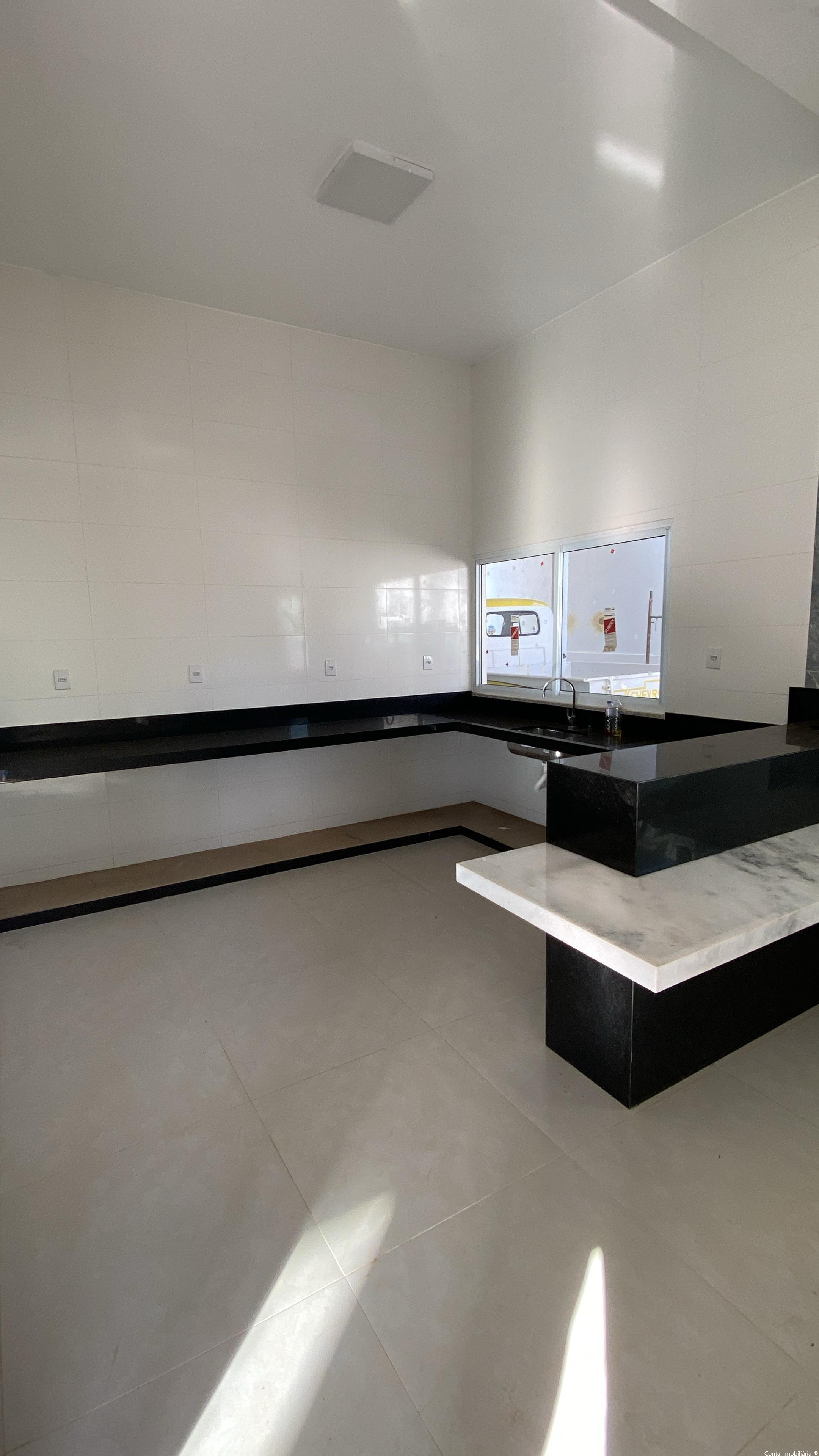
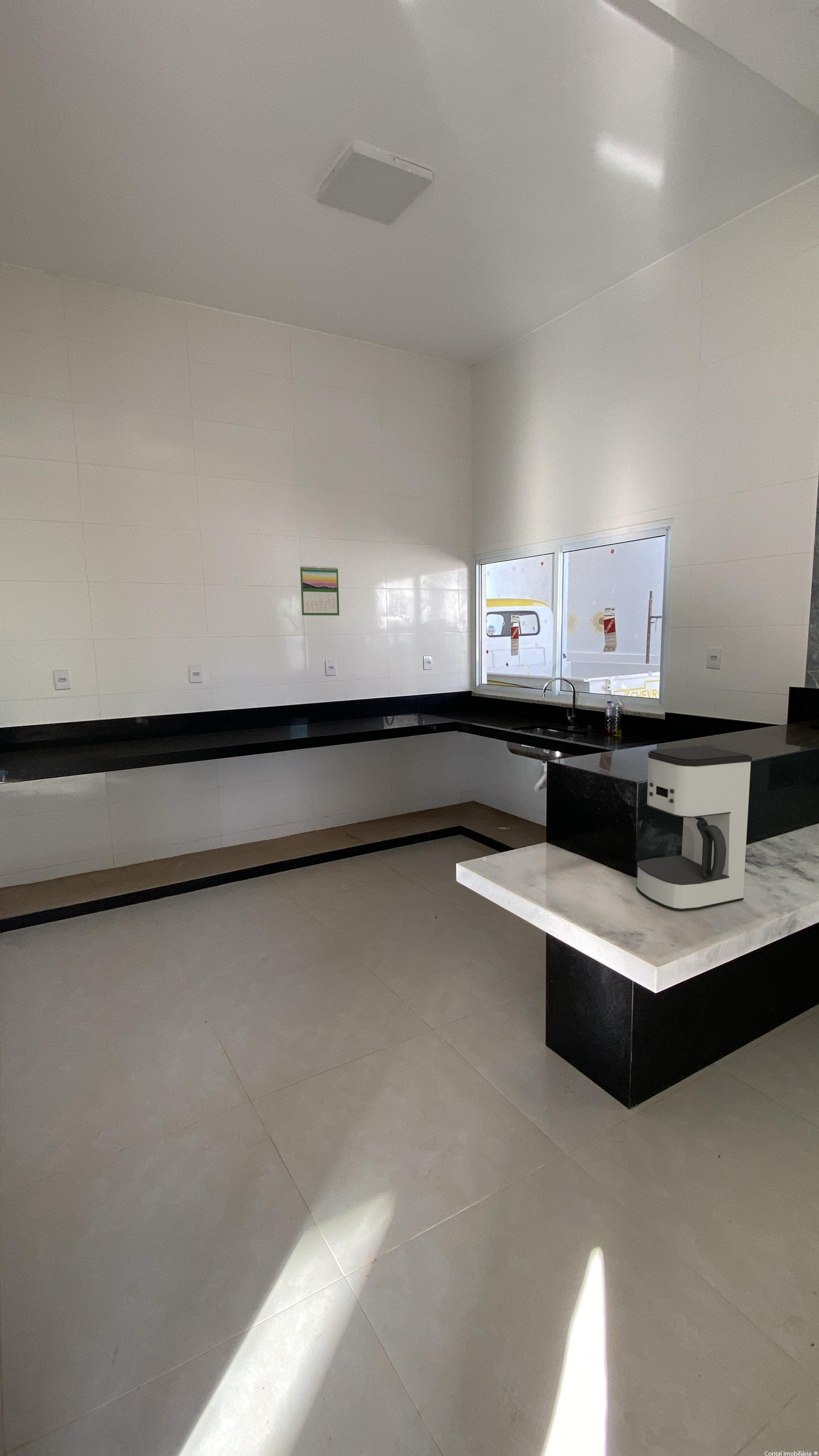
+ calendar [300,565,340,616]
+ coffee maker [636,745,753,912]
